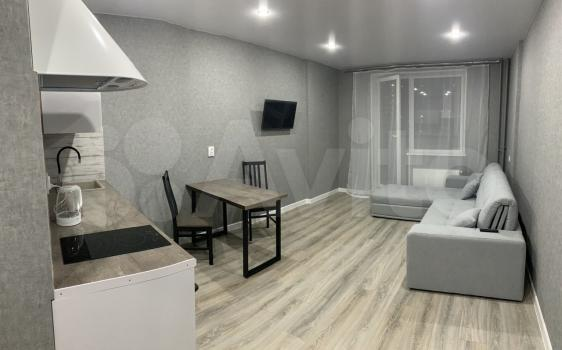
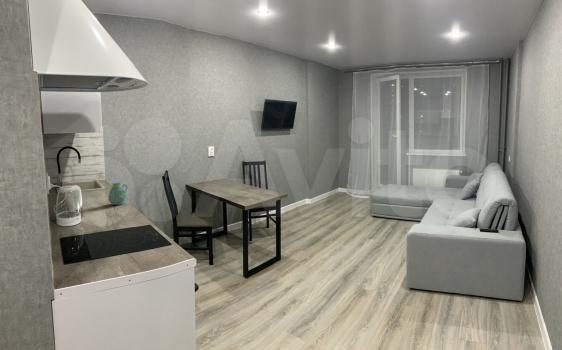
+ mug [107,182,129,206]
